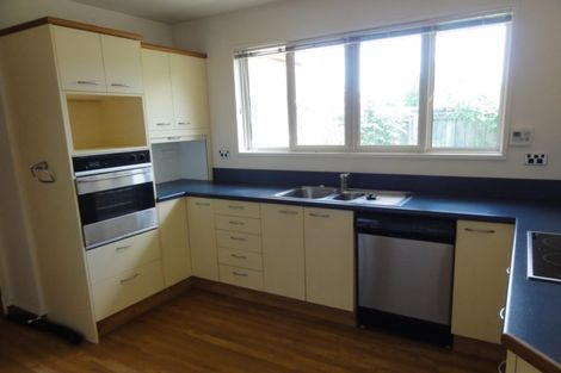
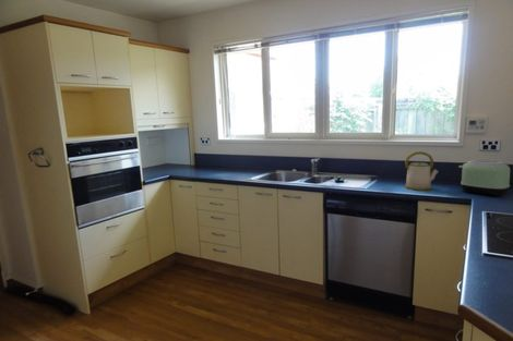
+ kettle [404,150,439,192]
+ toaster [457,159,511,197]
